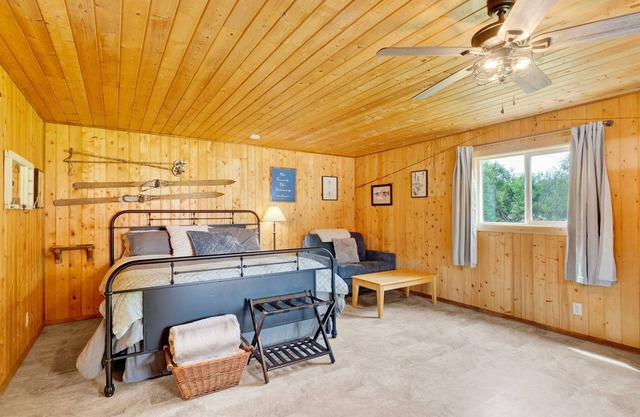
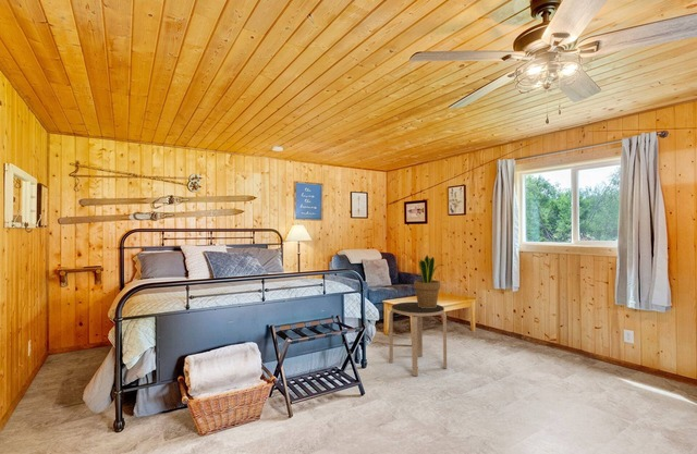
+ potted plant [413,254,444,308]
+ side table [388,302,448,377]
